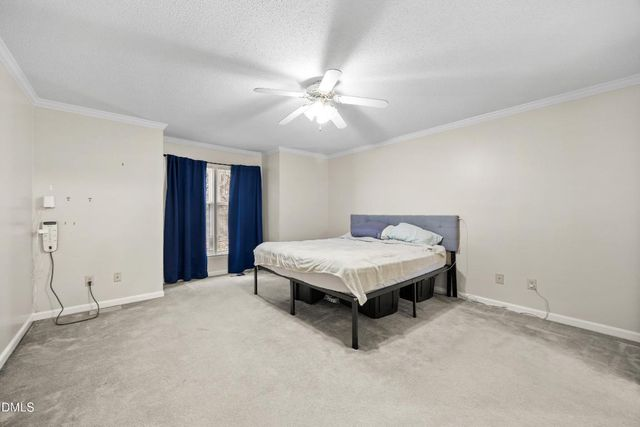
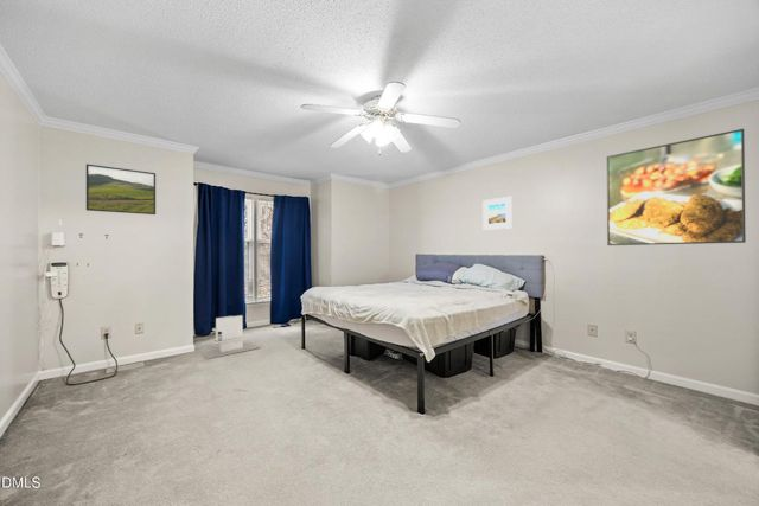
+ fireplace [200,313,261,360]
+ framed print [85,162,157,216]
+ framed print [606,128,747,246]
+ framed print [481,196,514,231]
